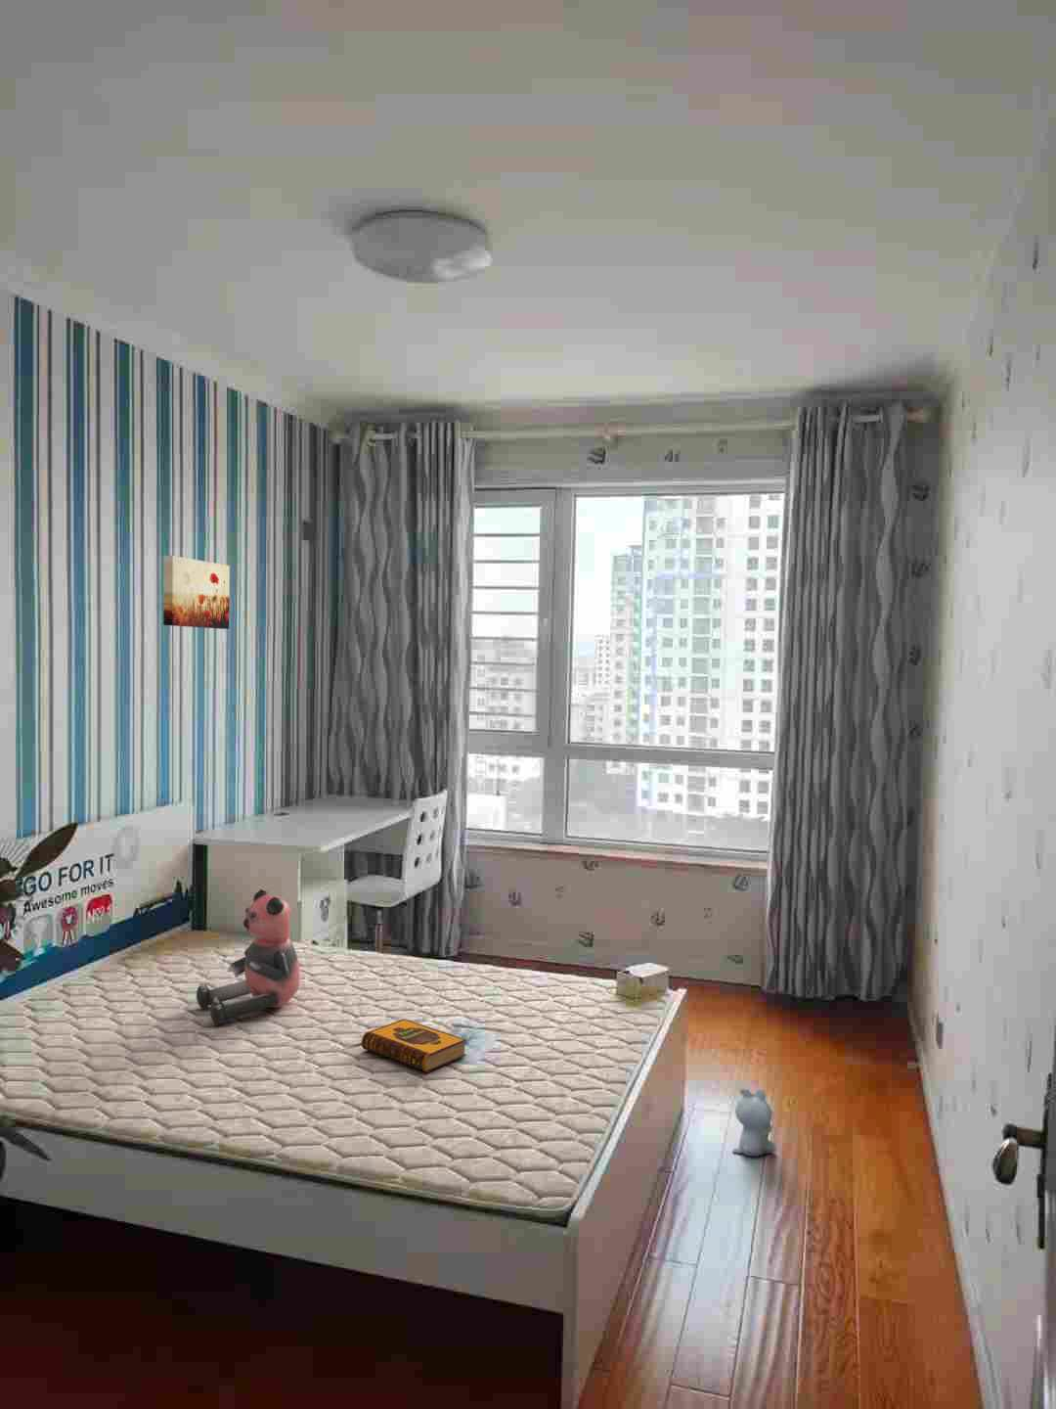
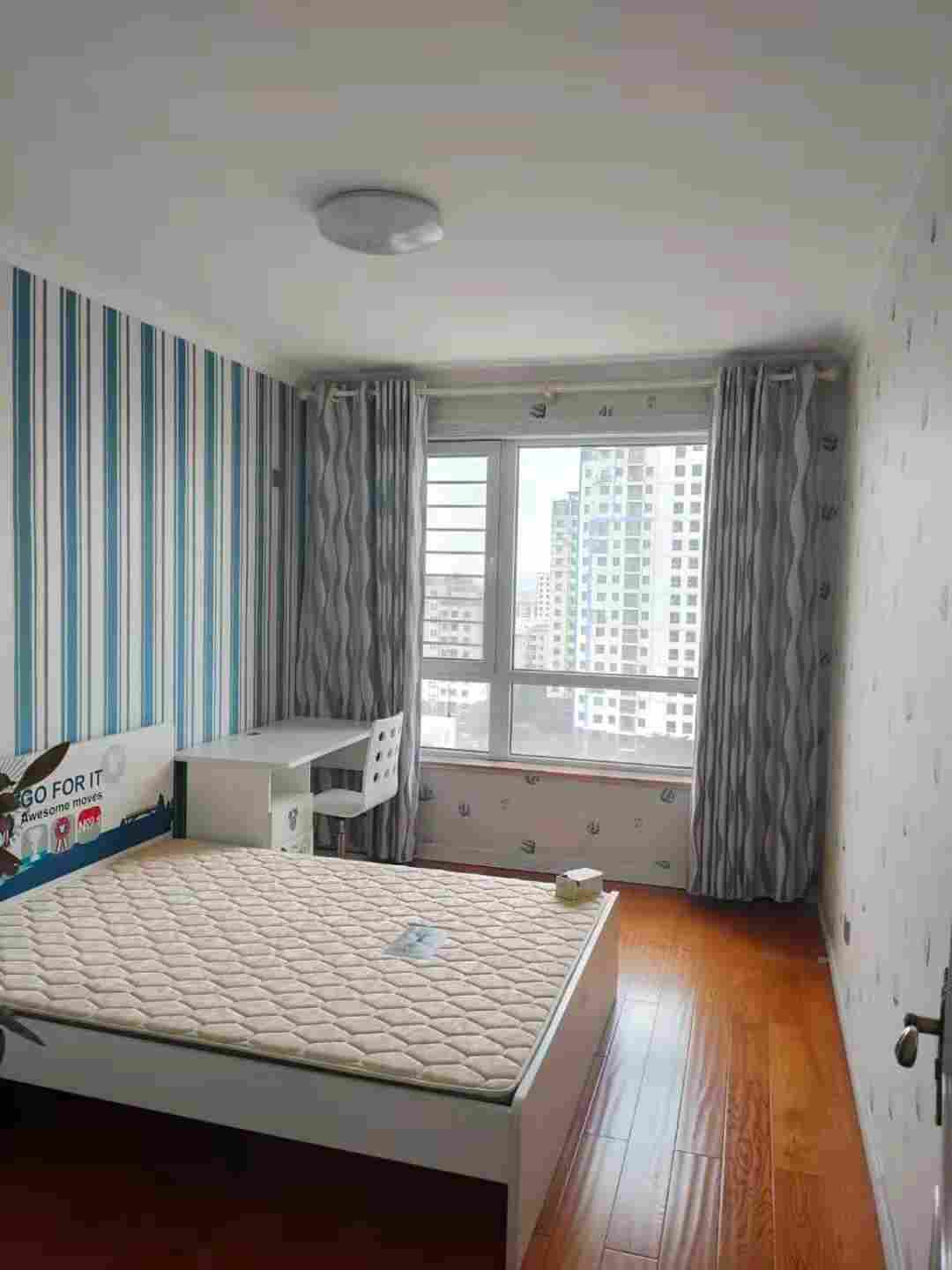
- hardback book [361,1017,467,1073]
- bear [195,889,301,1026]
- plush toy [731,1087,776,1158]
- wall art [162,555,231,630]
